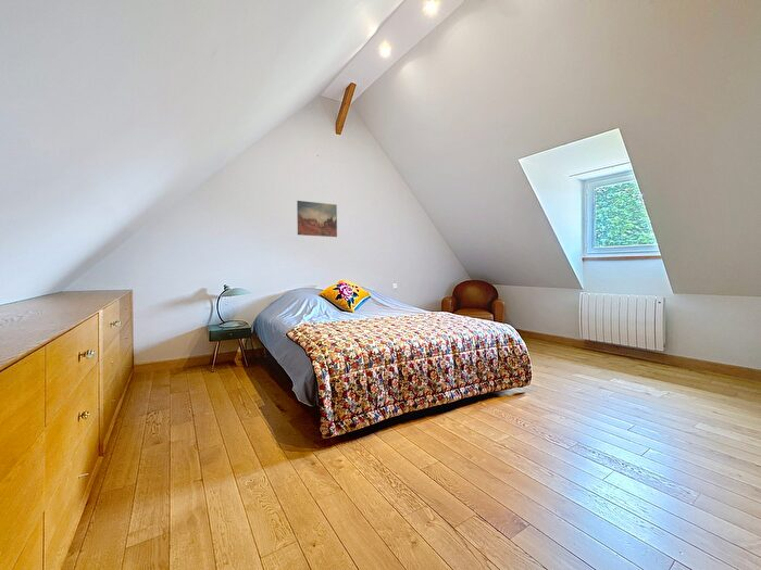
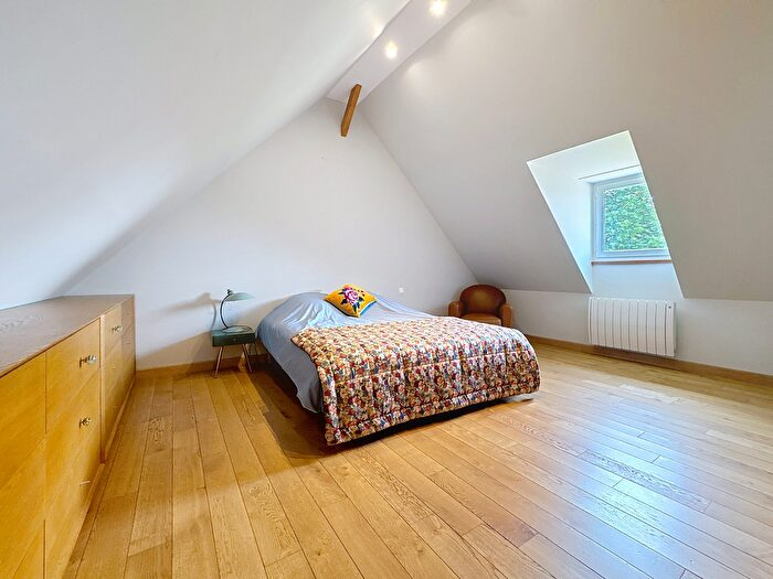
- wall art [296,200,338,238]
